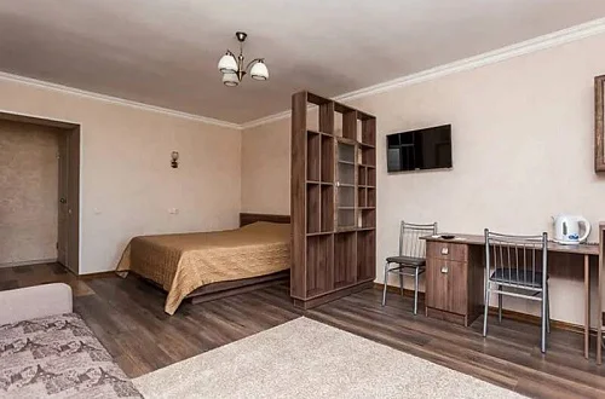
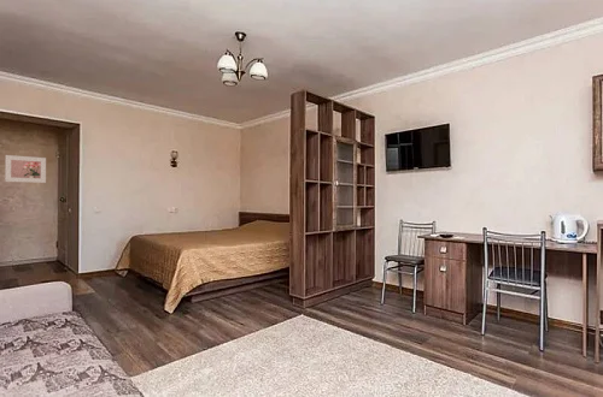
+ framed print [4,154,47,184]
